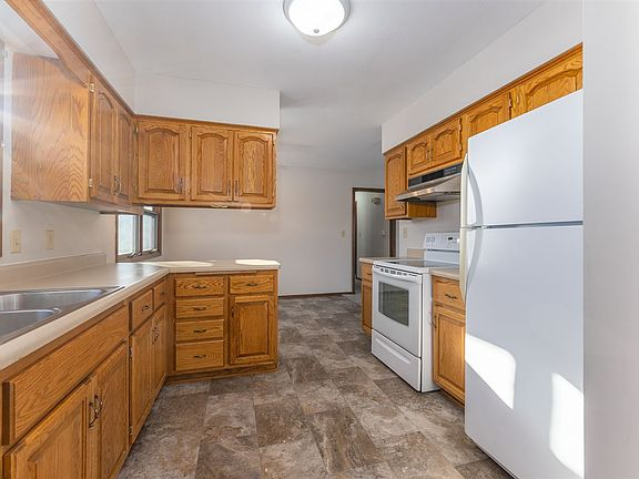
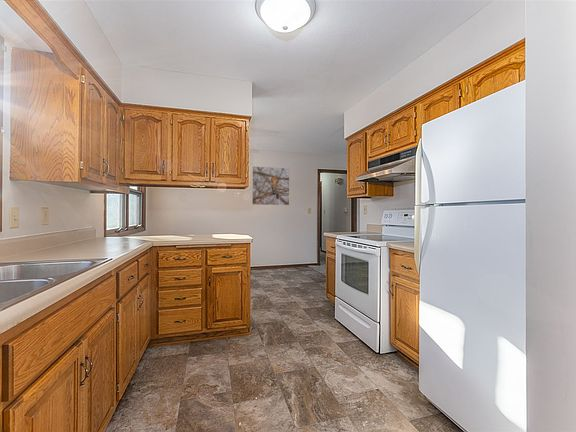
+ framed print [251,165,290,206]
